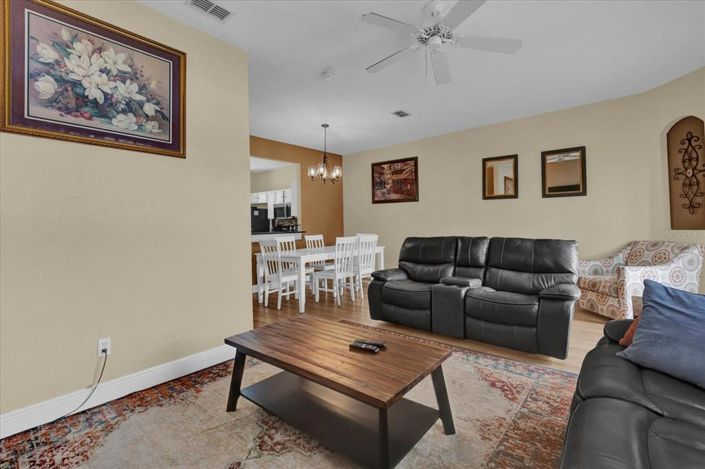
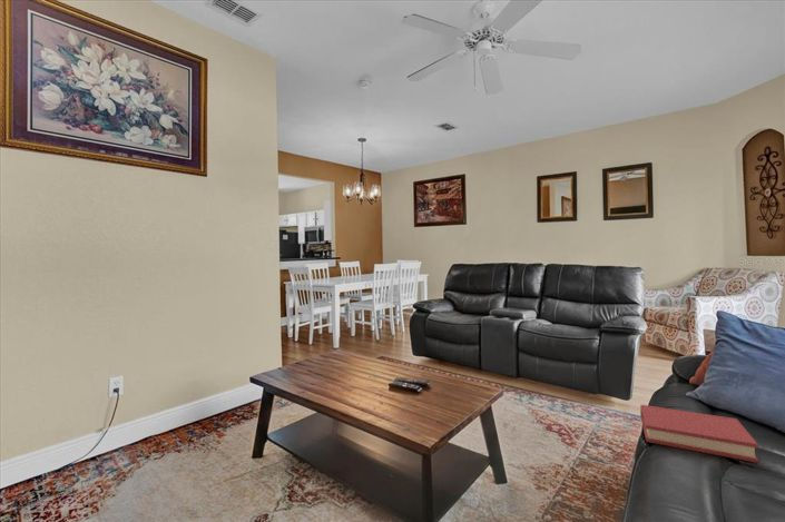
+ hardback book [639,403,759,464]
